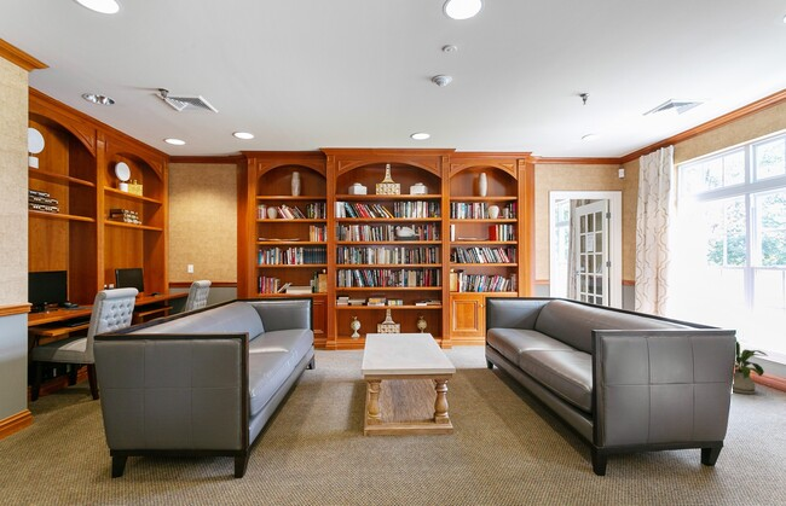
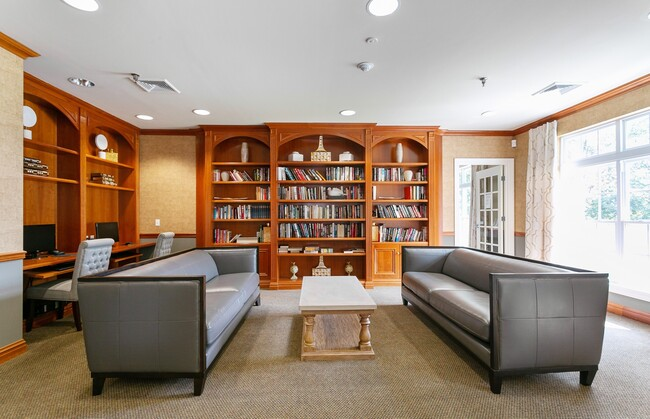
- house plant [732,341,769,395]
